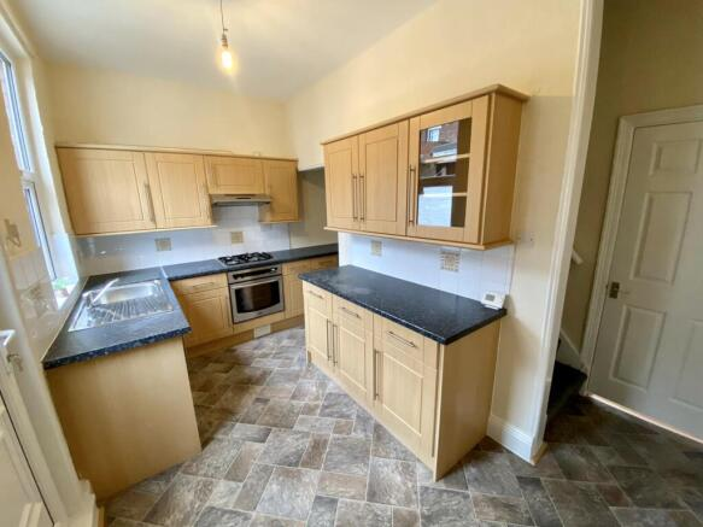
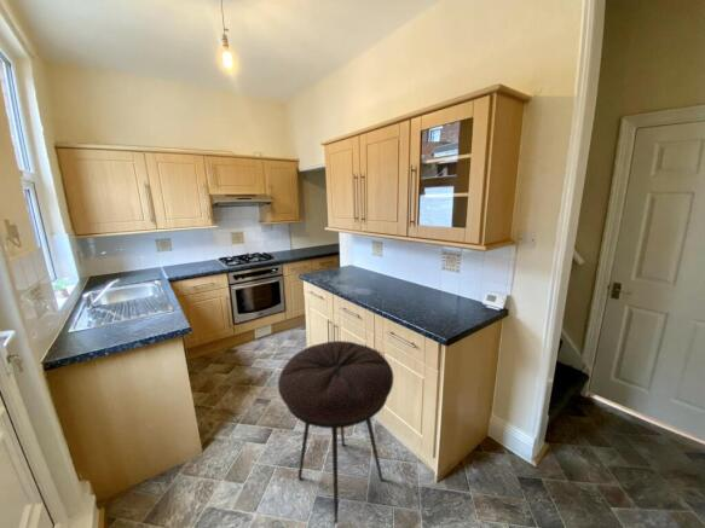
+ stool [277,340,394,524]
